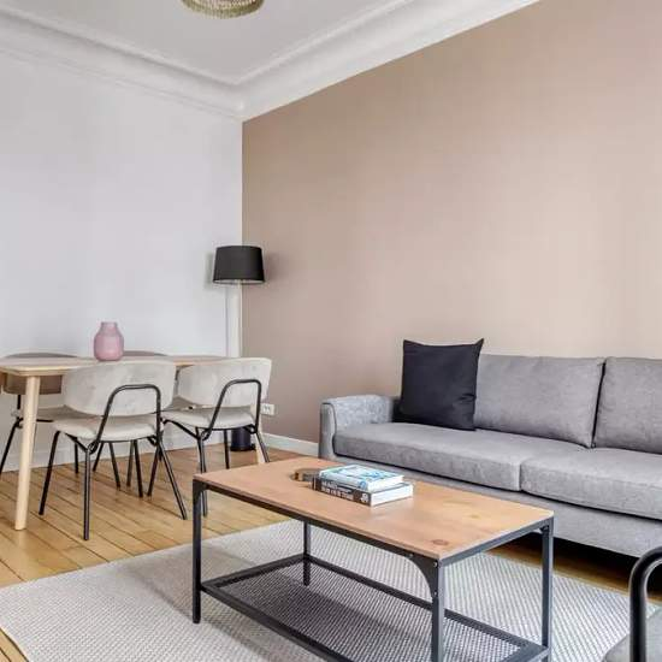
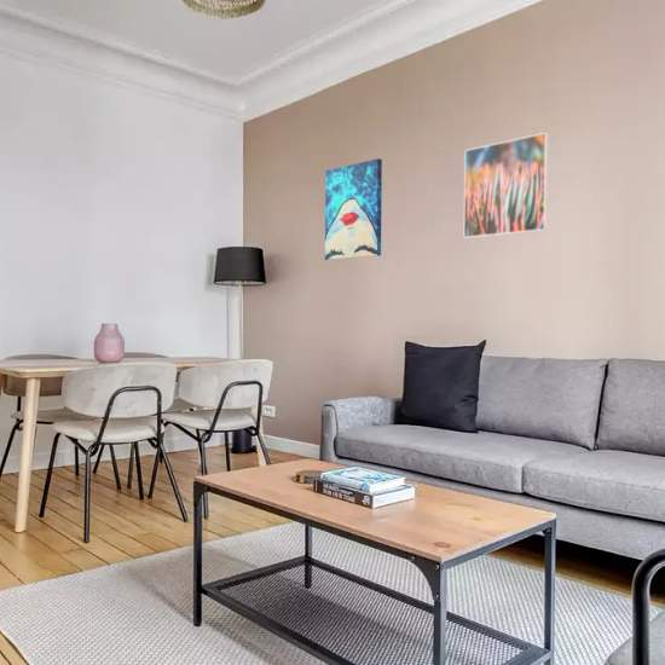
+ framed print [463,132,550,239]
+ wall art [324,157,383,261]
